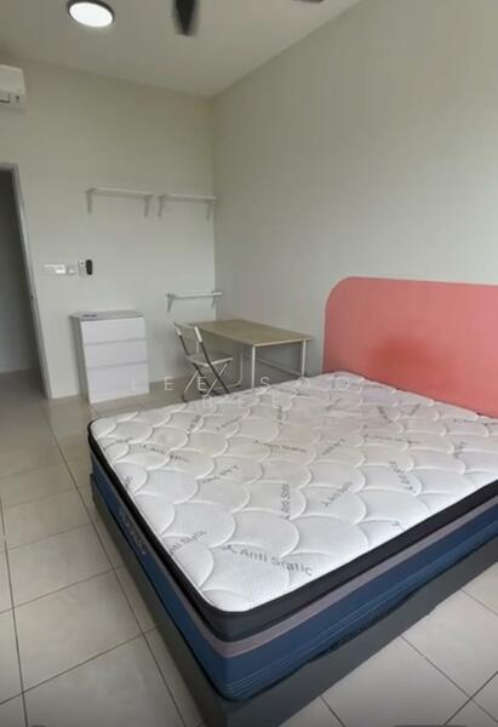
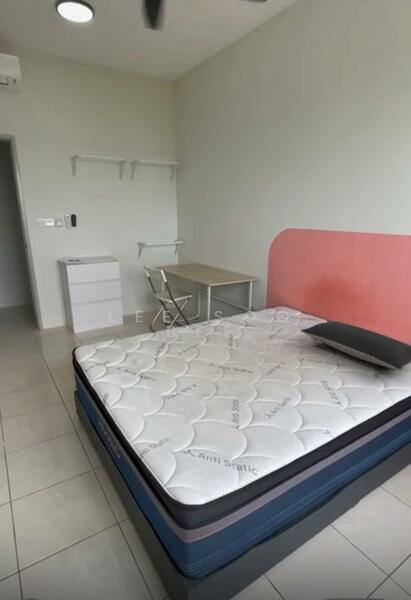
+ pillow [300,320,411,371]
